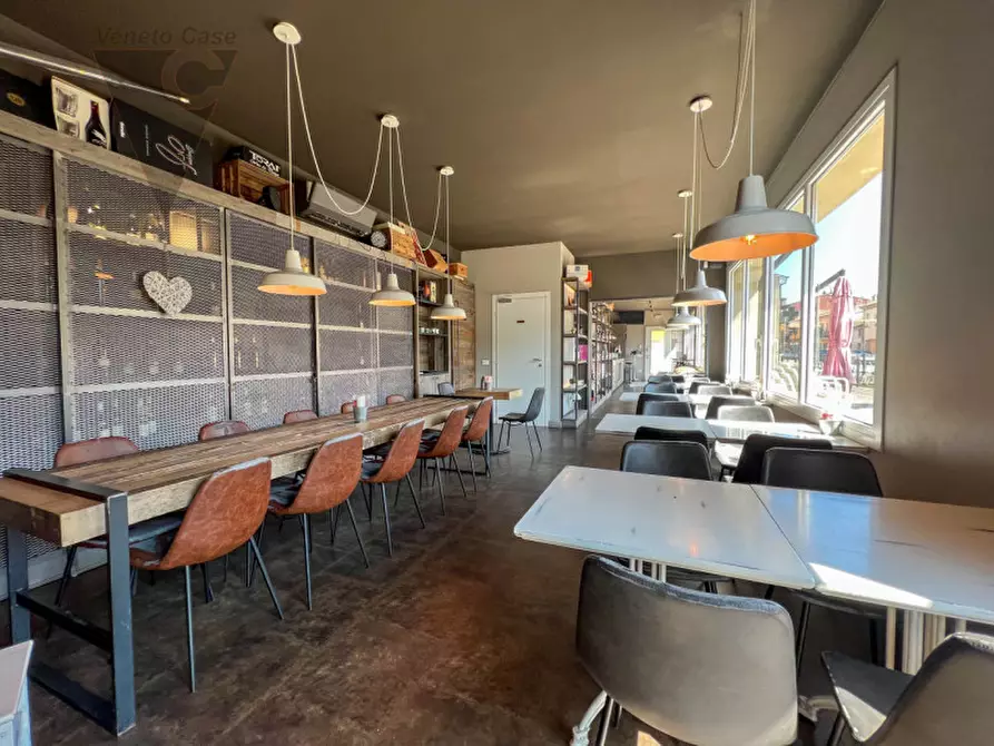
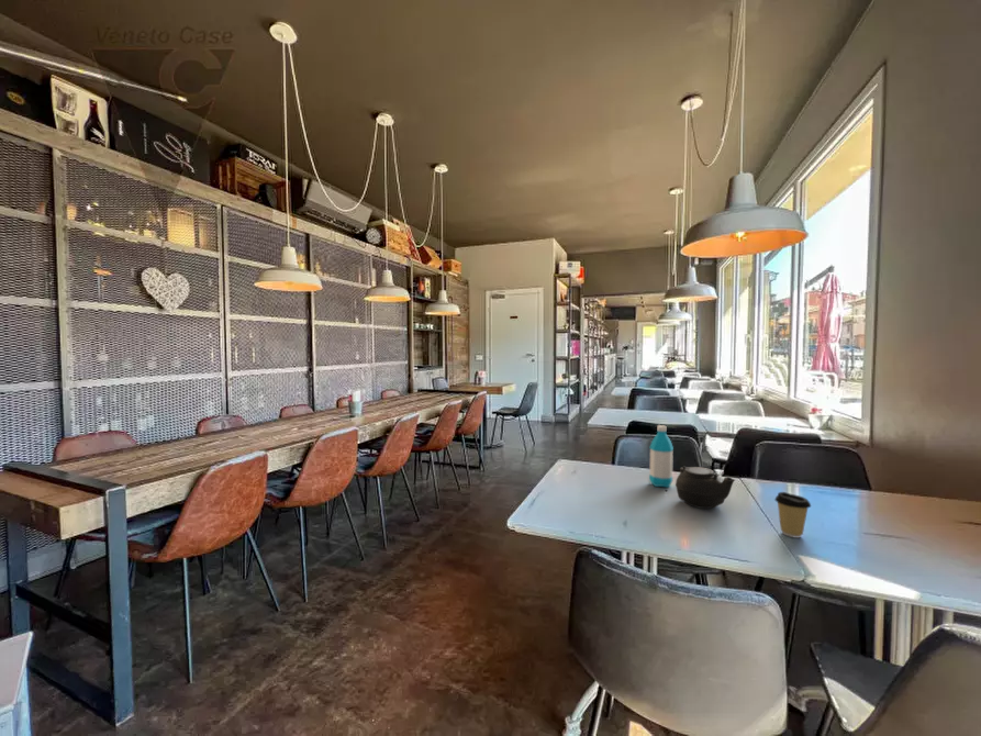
+ coffee cup [773,491,812,538]
+ water bottle [648,424,675,489]
+ teapot [675,465,736,510]
